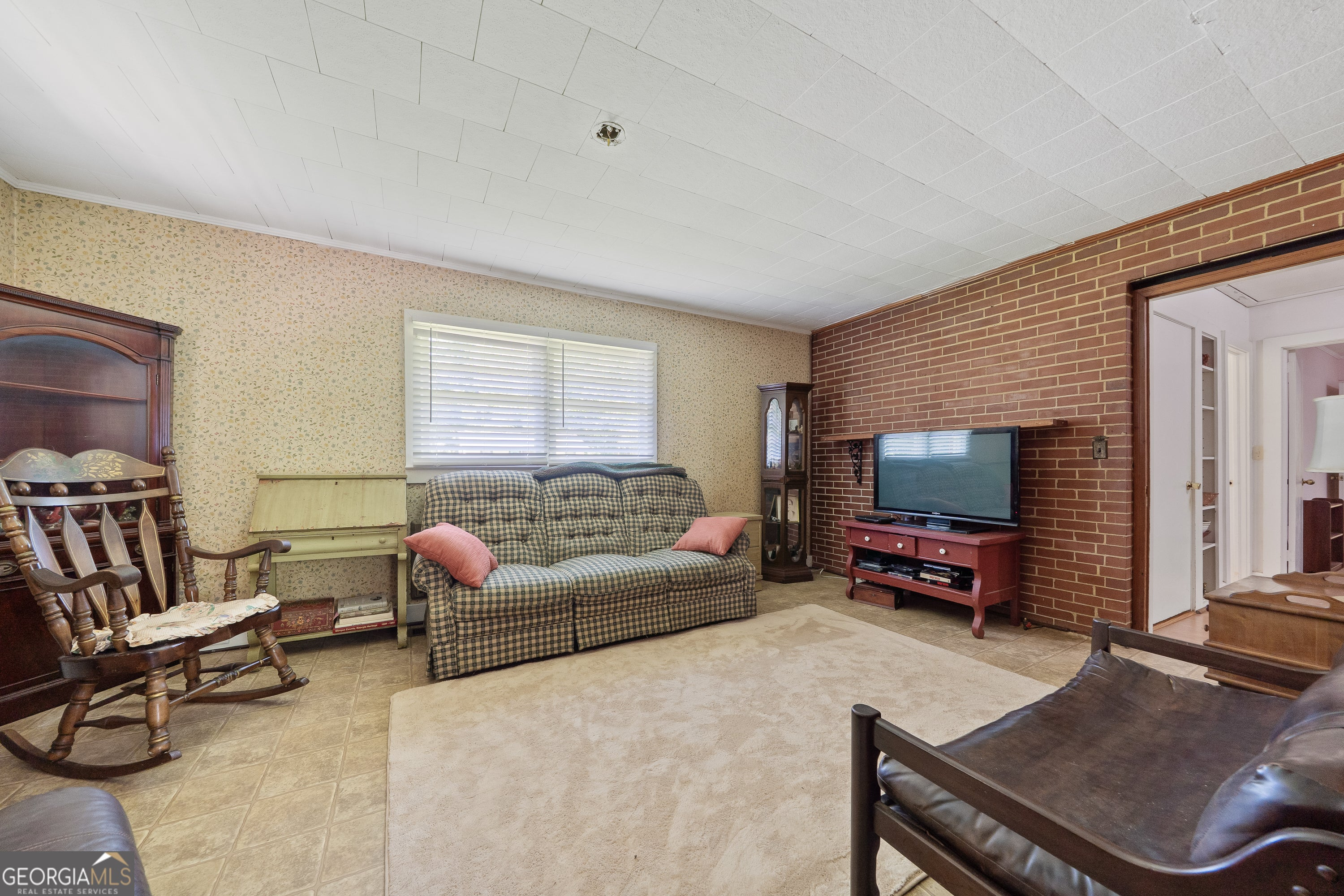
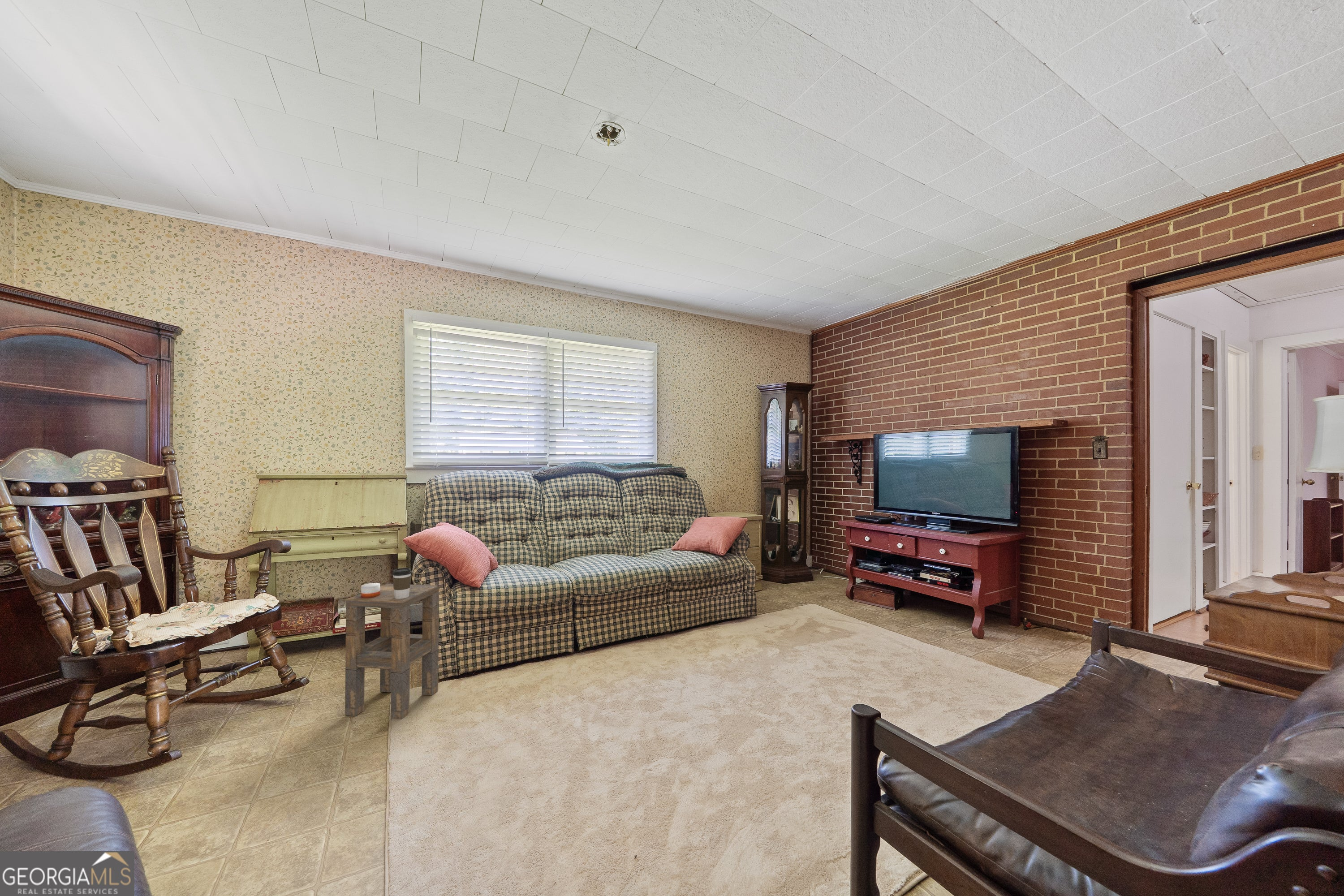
+ side table [345,583,439,720]
+ candle [361,574,381,598]
+ coffee cup [392,568,412,599]
